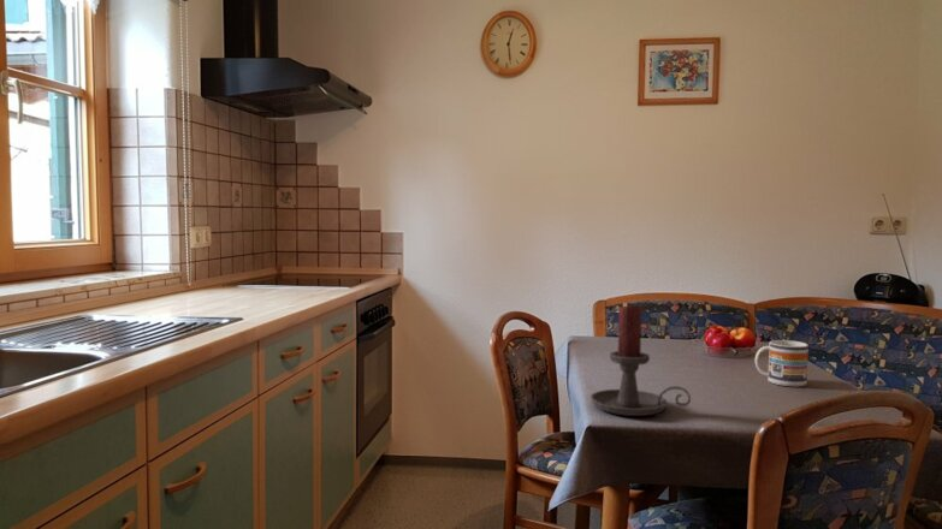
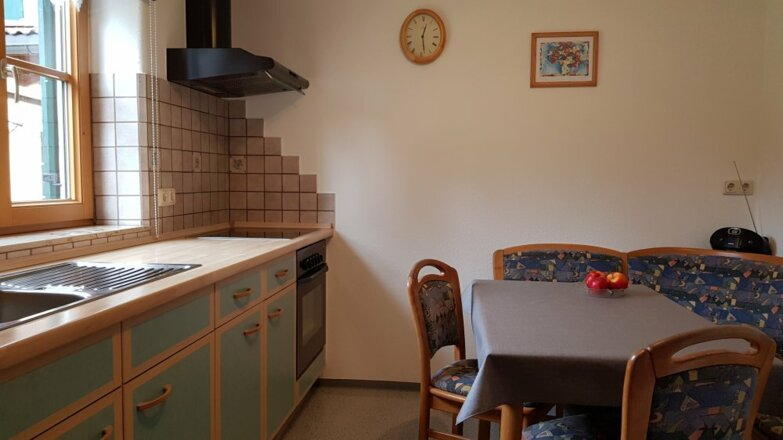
- mug [754,339,810,387]
- candle holder [590,305,692,417]
